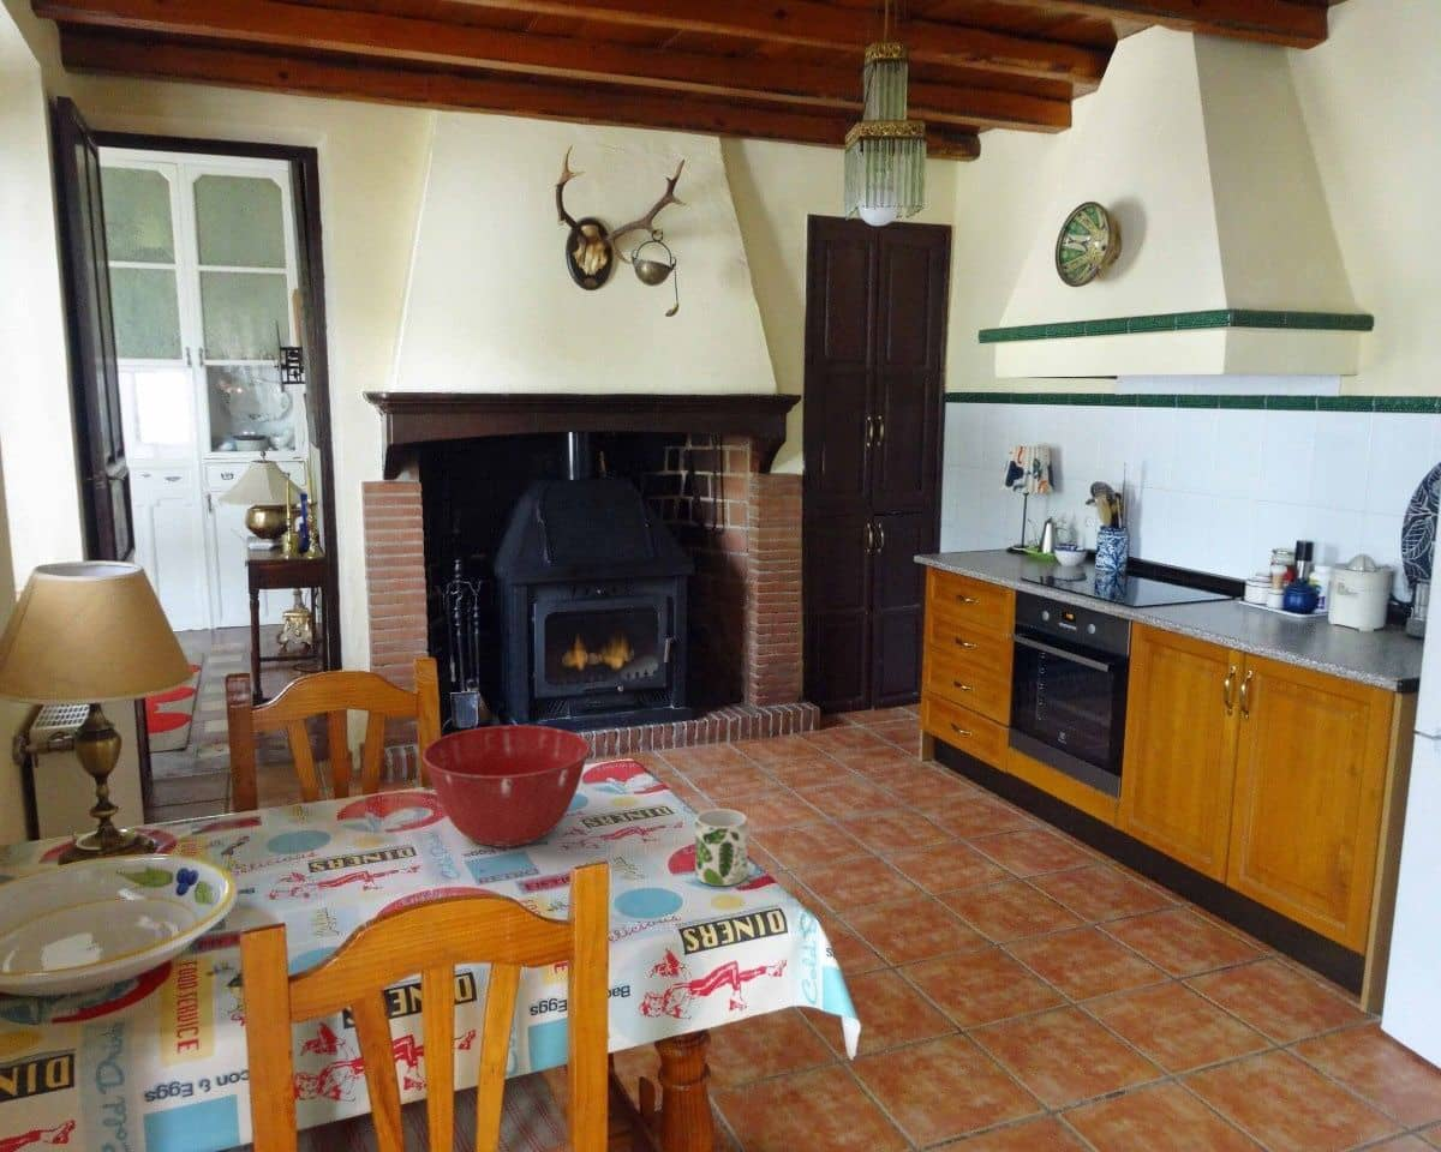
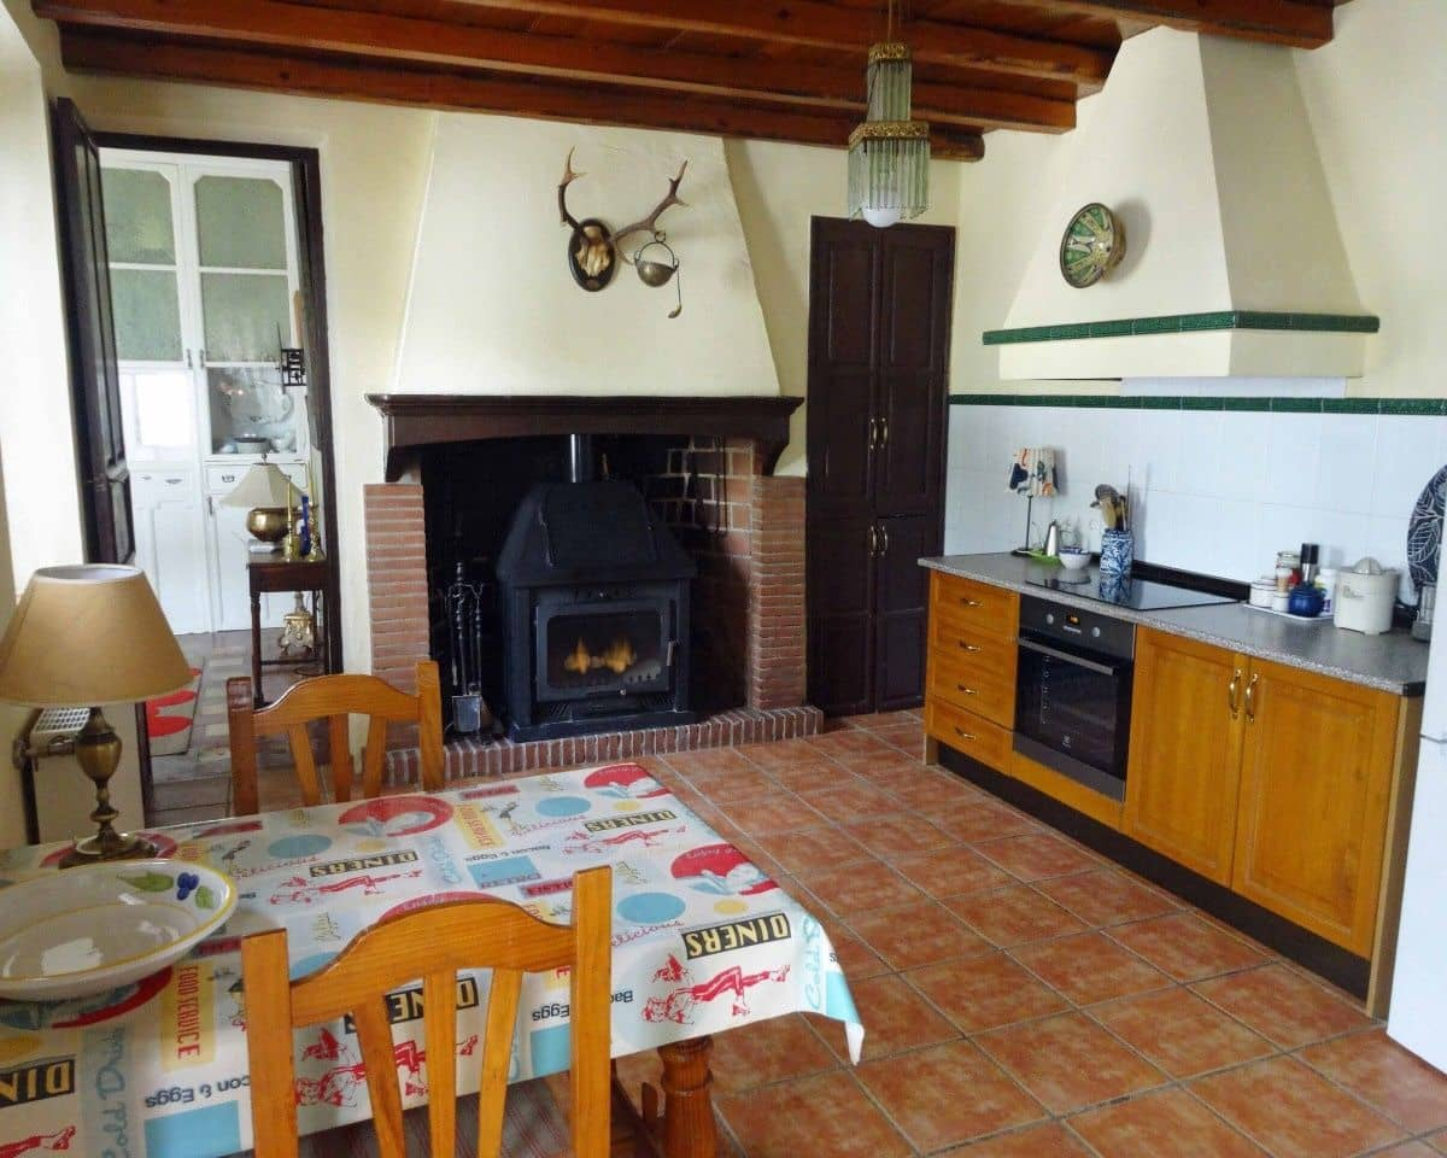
- mug [694,808,748,887]
- mixing bowl [421,725,591,848]
